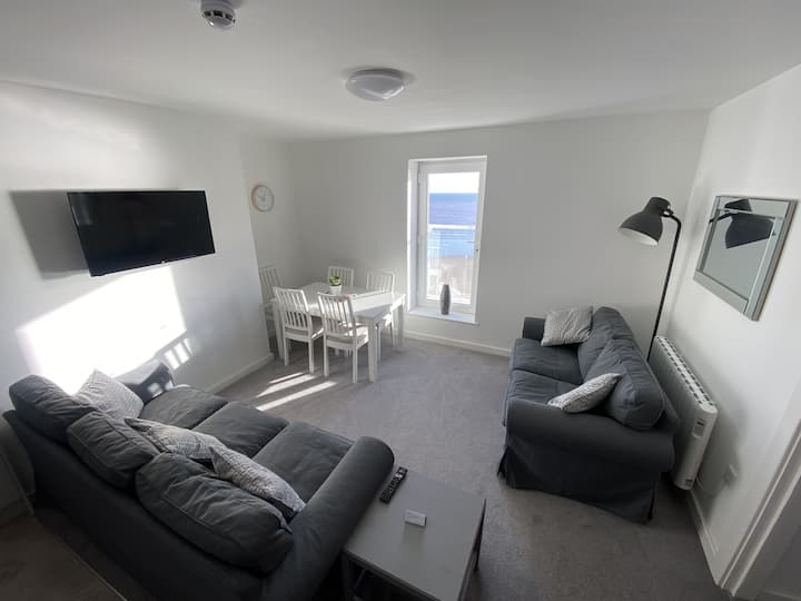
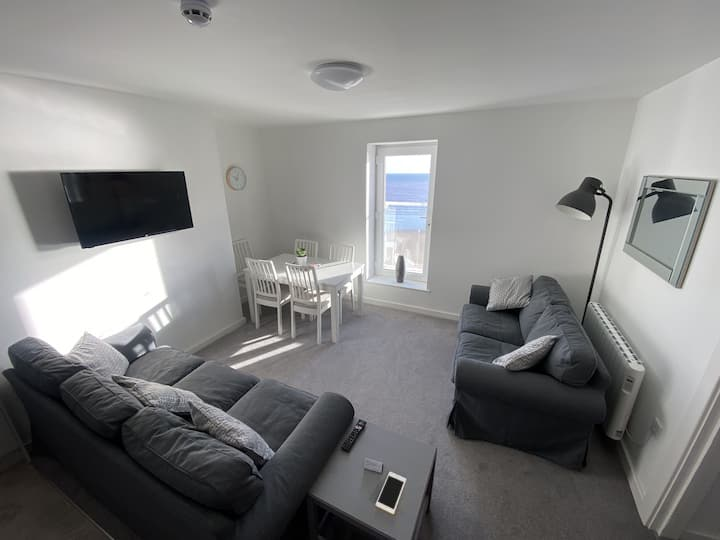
+ cell phone [375,471,407,515]
